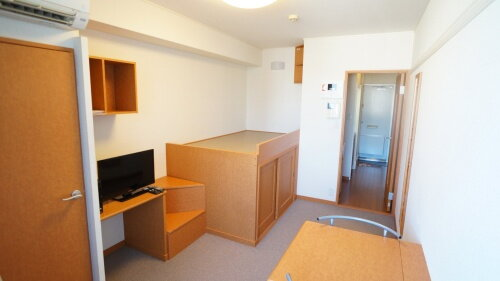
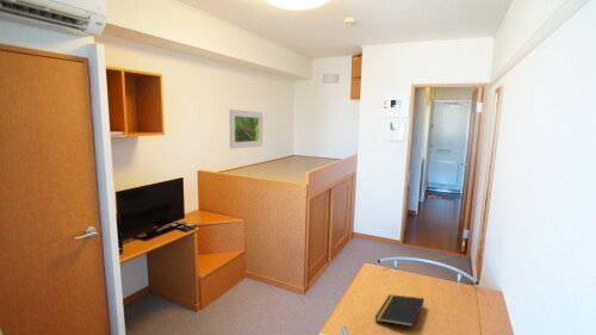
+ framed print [229,108,263,150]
+ notepad [373,293,426,328]
